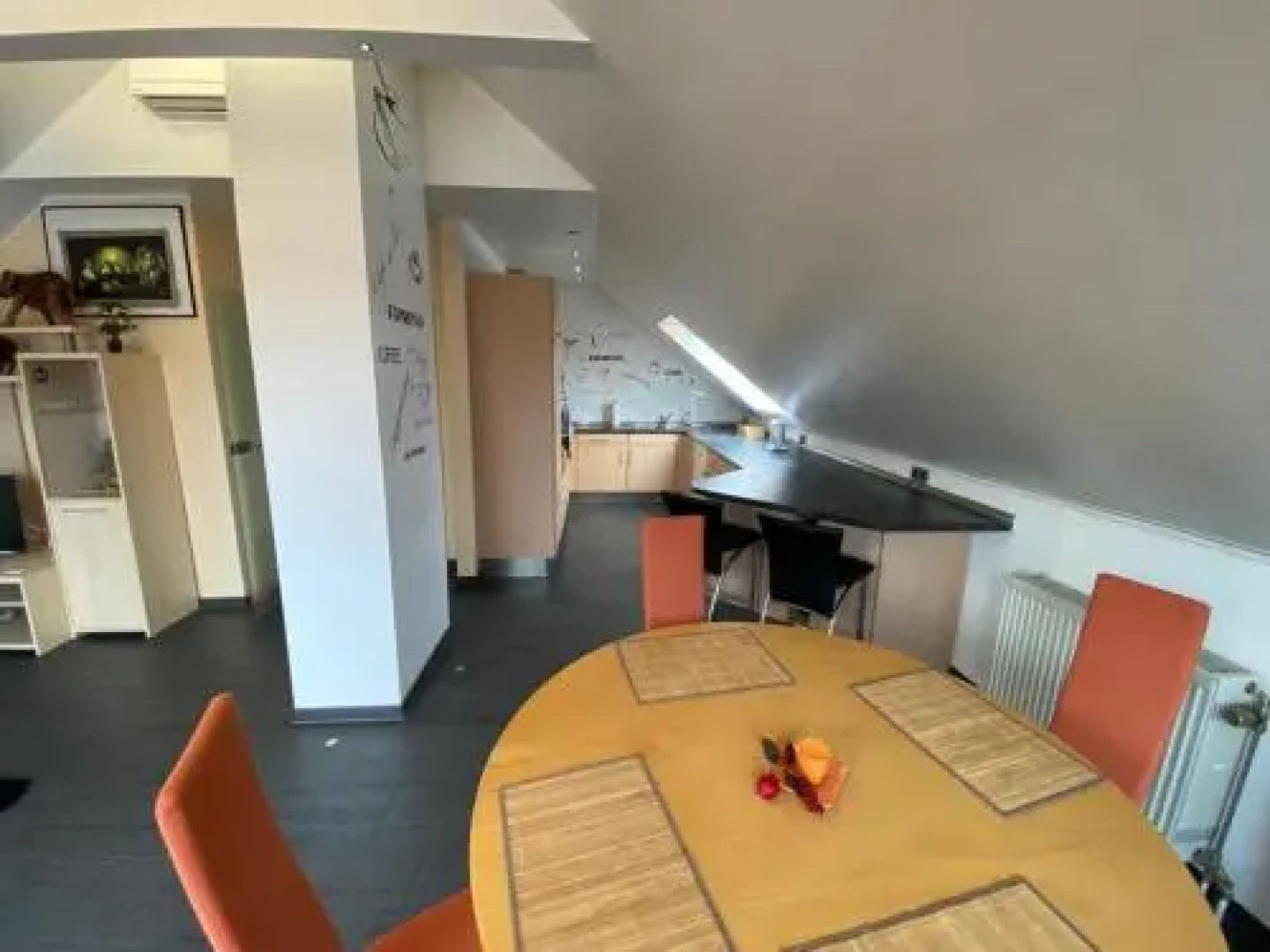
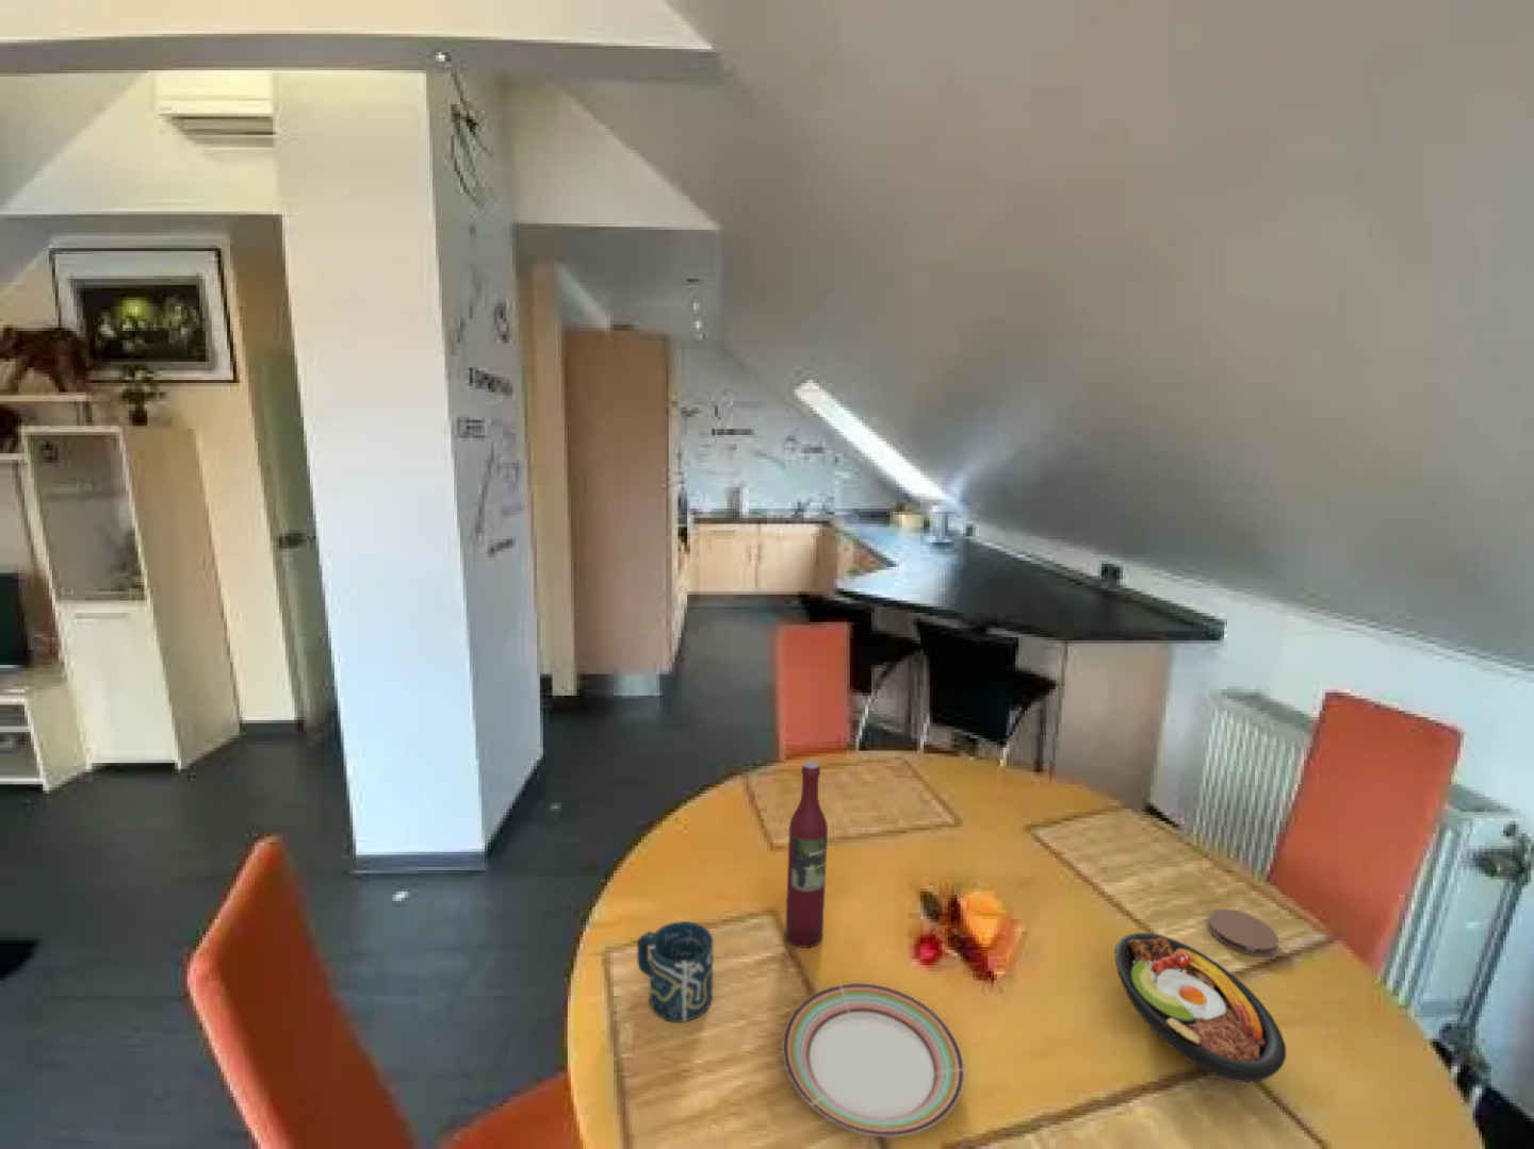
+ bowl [1114,932,1286,1084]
+ coaster [1207,908,1279,957]
+ wine bottle [784,759,829,949]
+ cup [637,920,714,1023]
+ plate [780,982,965,1137]
